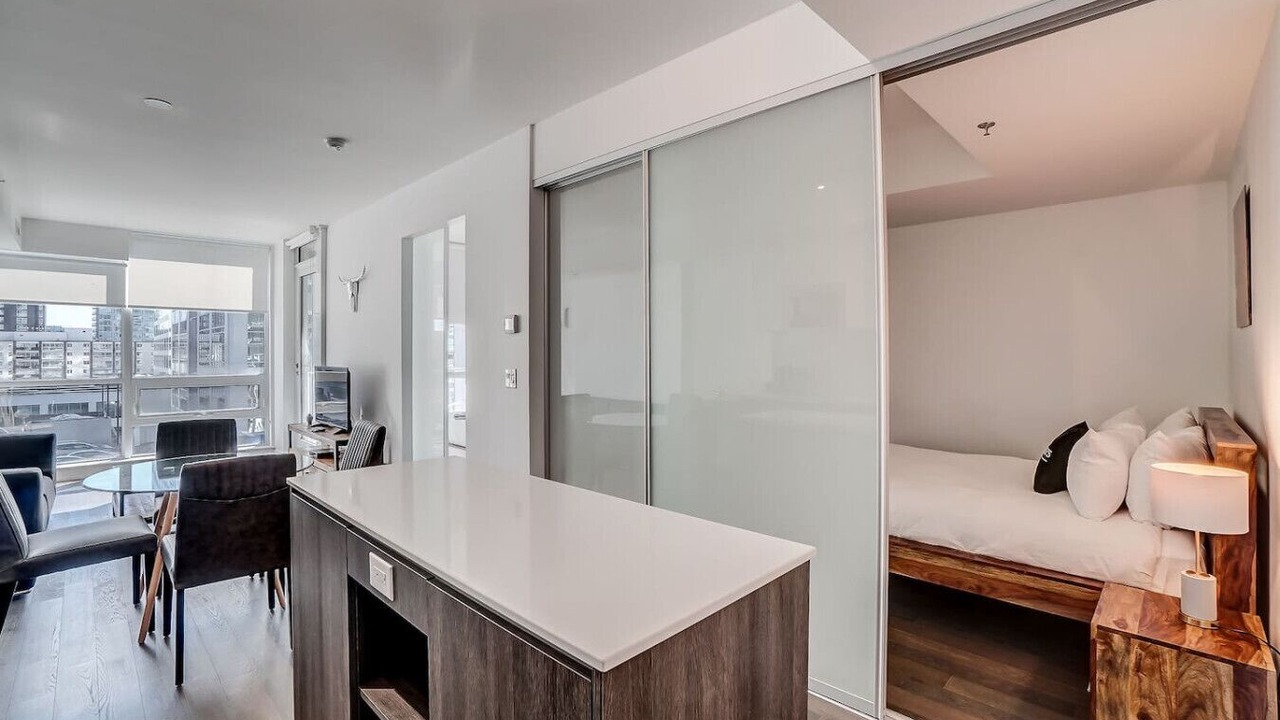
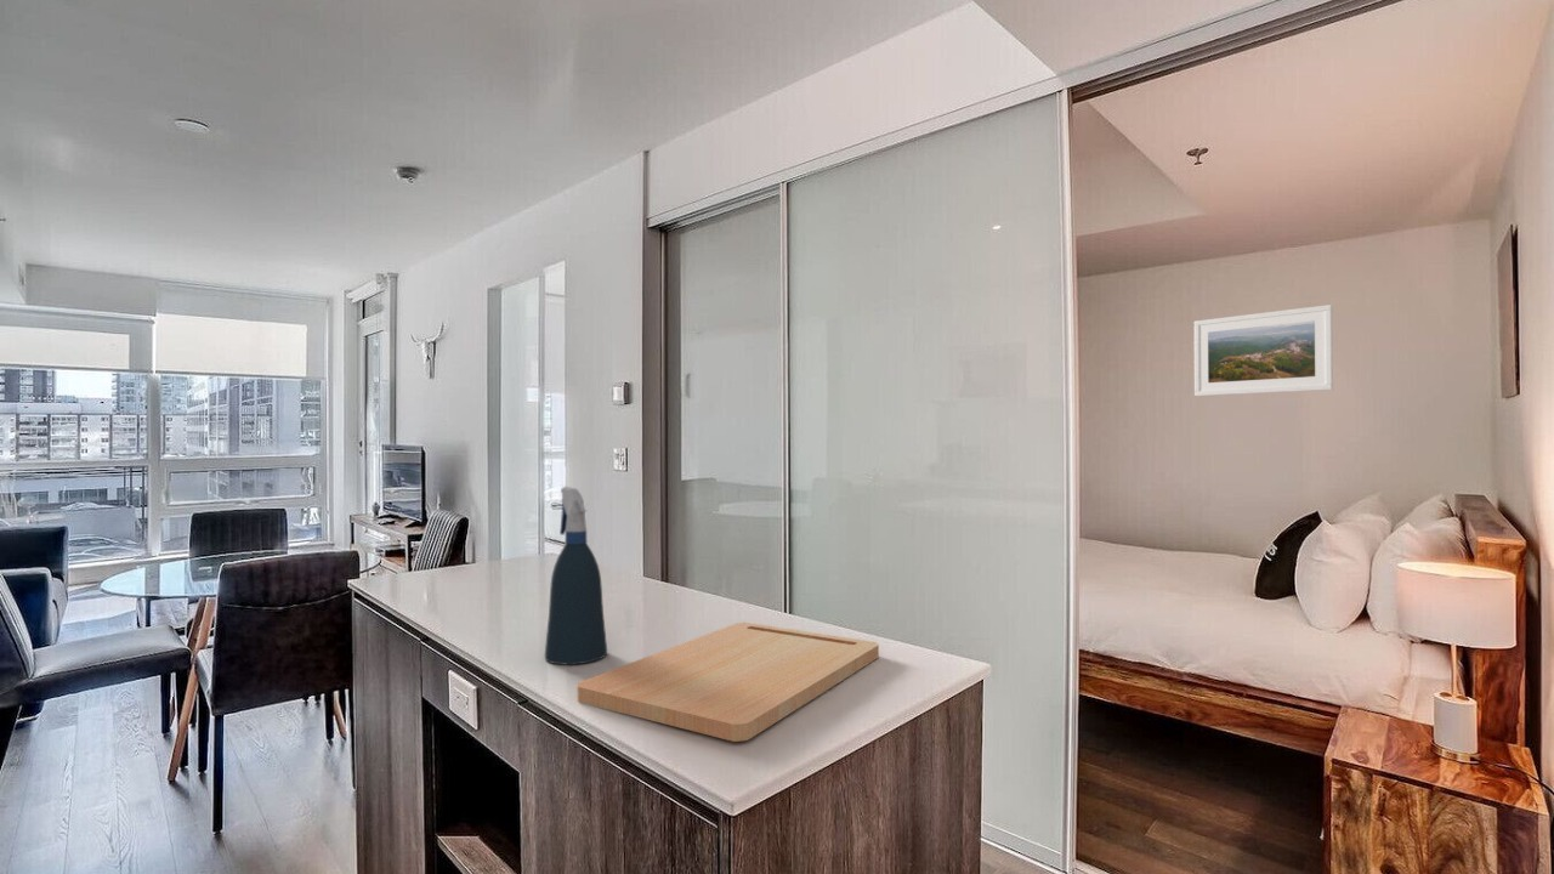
+ cutting board [577,622,880,743]
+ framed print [1193,303,1334,397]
+ spray bottle [544,486,608,665]
